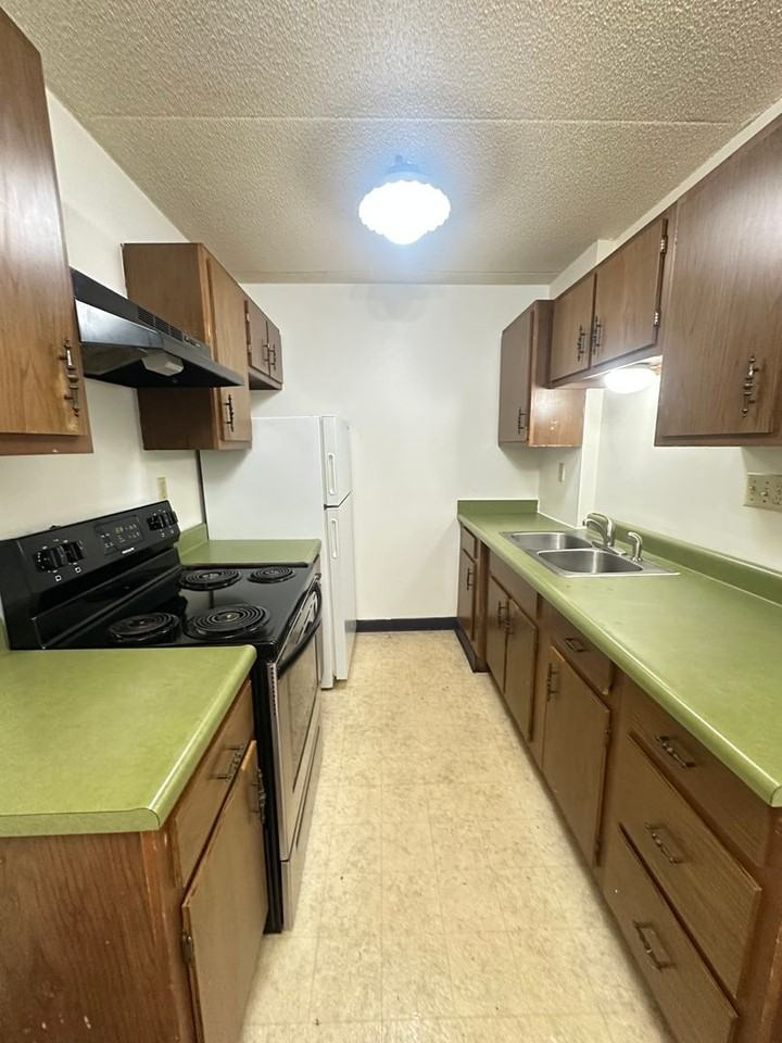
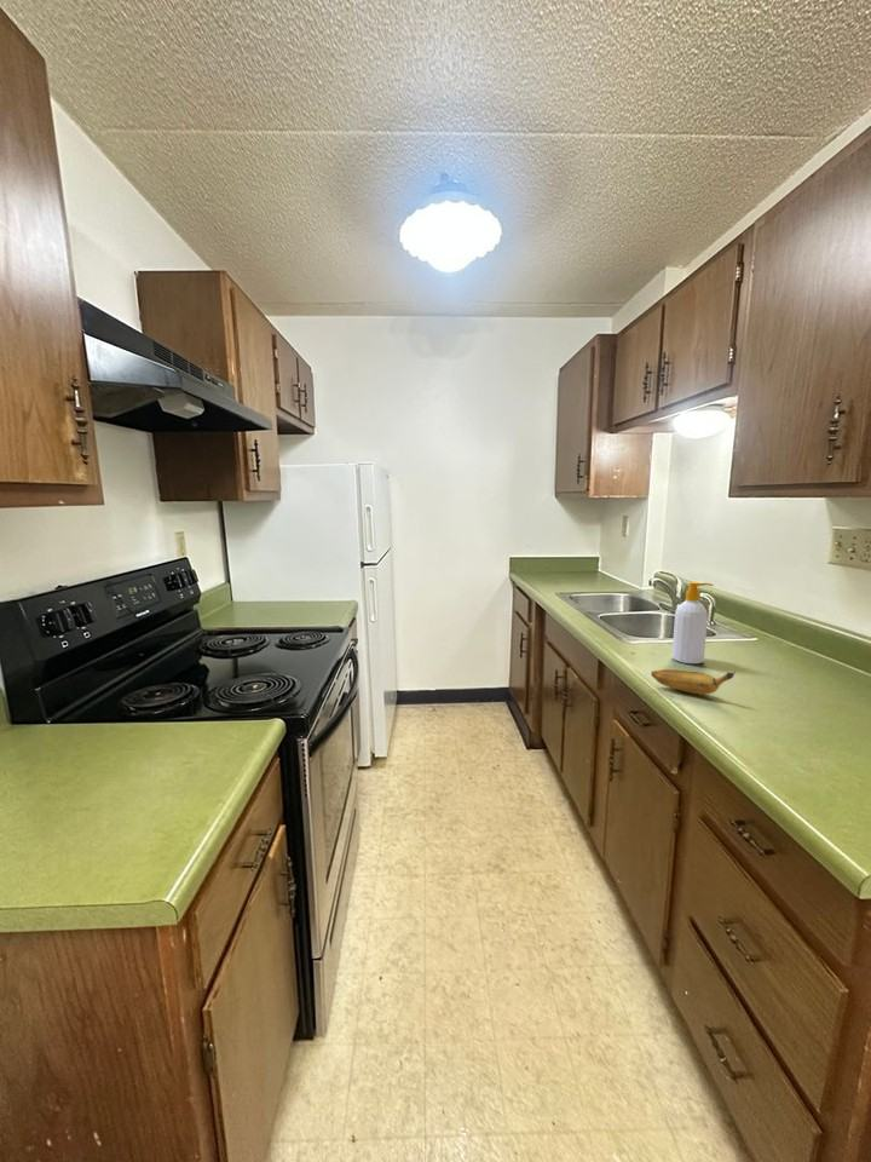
+ soap bottle [671,581,714,665]
+ banana [650,668,737,696]
